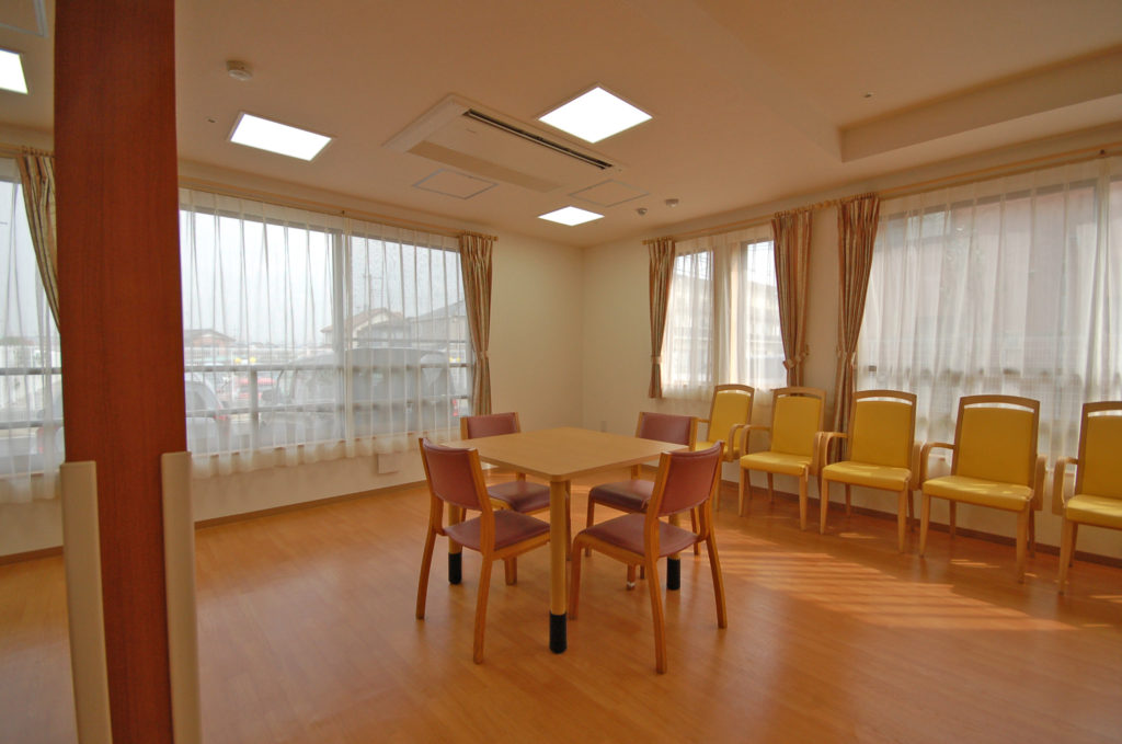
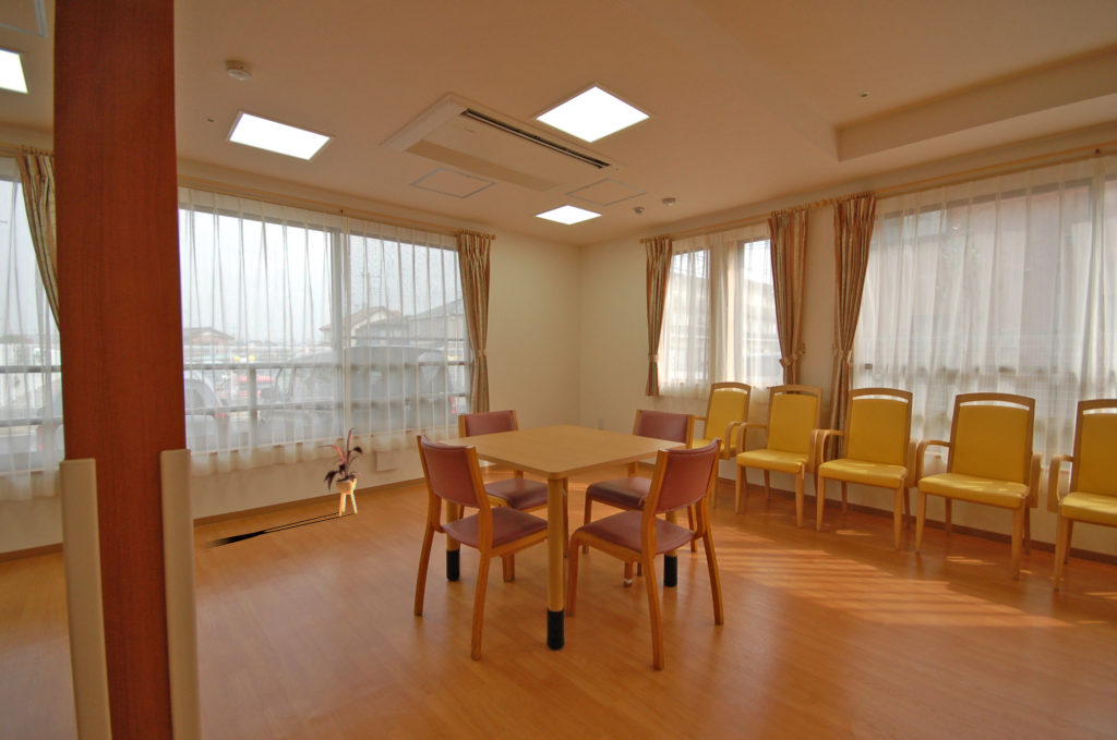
+ house plant [317,427,367,518]
